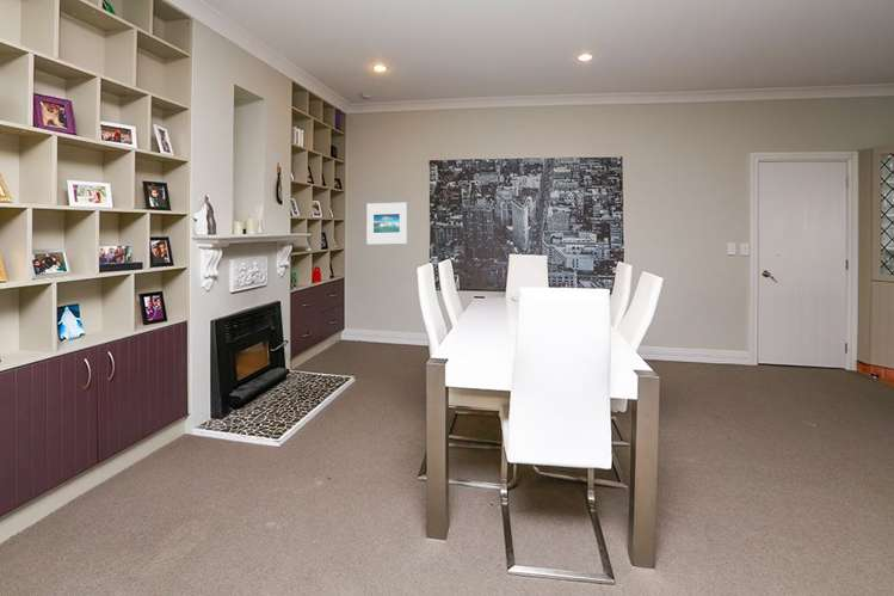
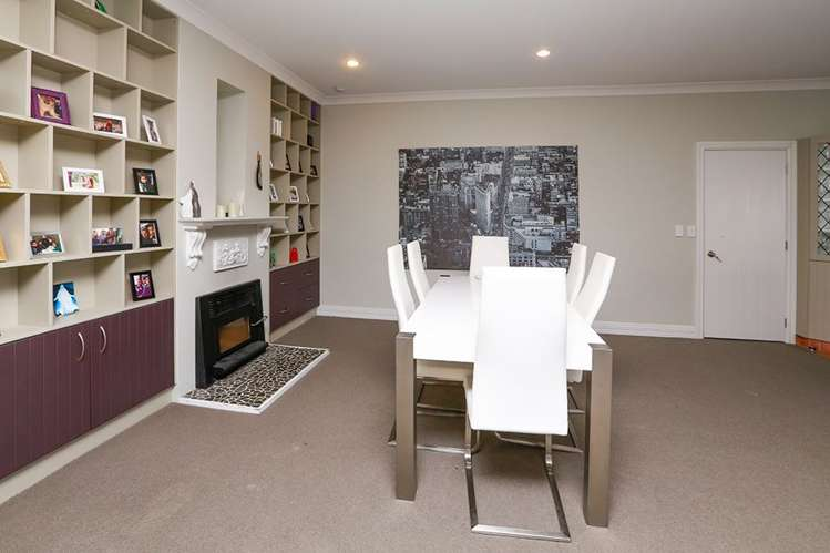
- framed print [365,202,408,245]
